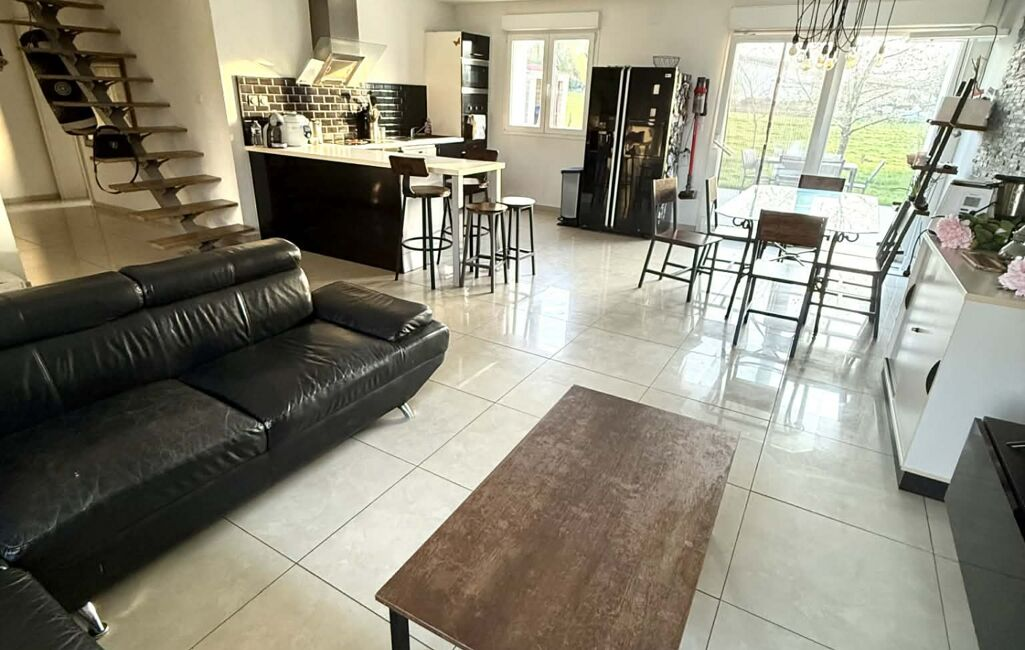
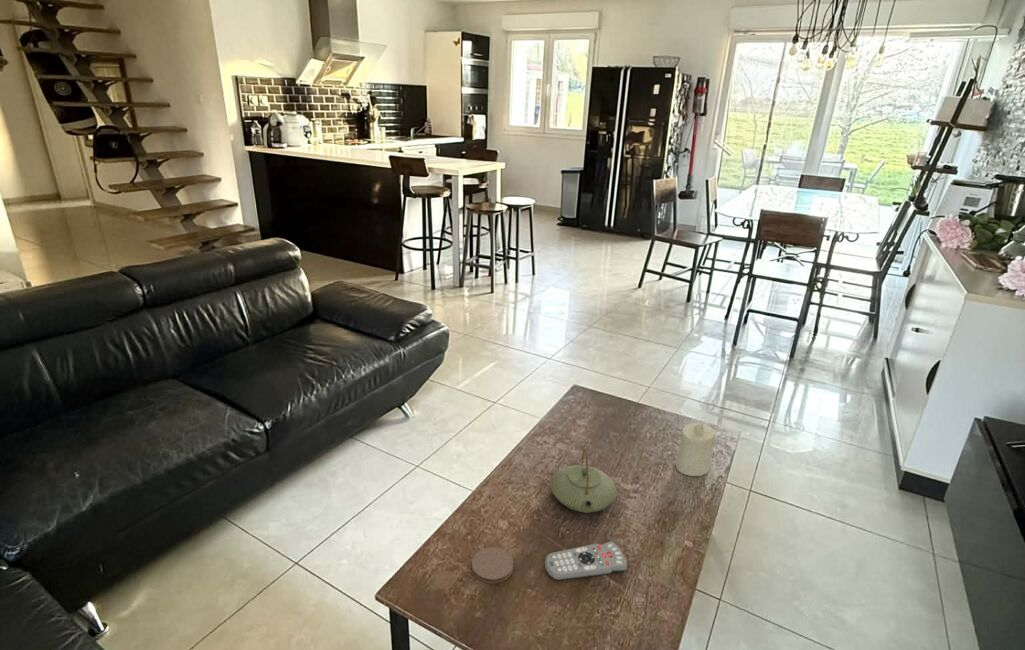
+ candle [675,422,716,477]
+ coaster [471,546,514,585]
+ remote control [544,541,628,581]
+ teapot [549,447,618,514]
